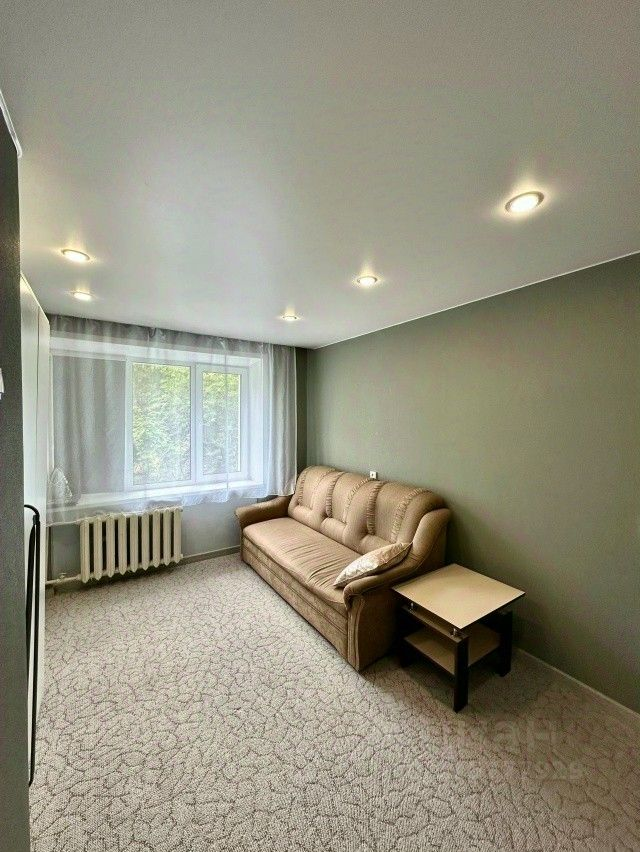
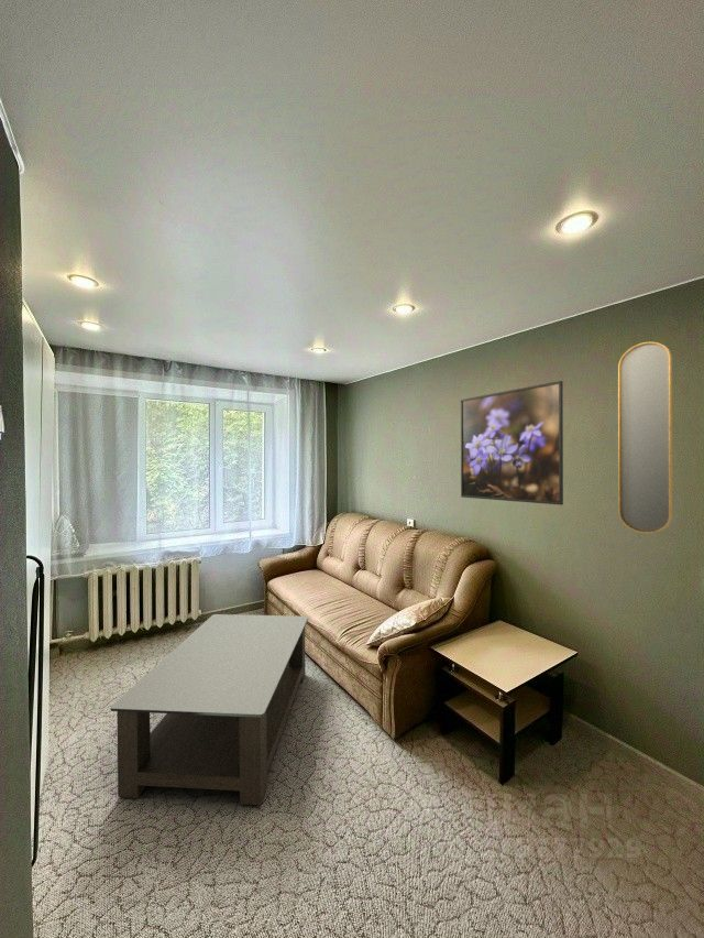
+ home mirror [617,341,673,535]
+ coffee table [110,613,309,806]
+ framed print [460,380,564,506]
